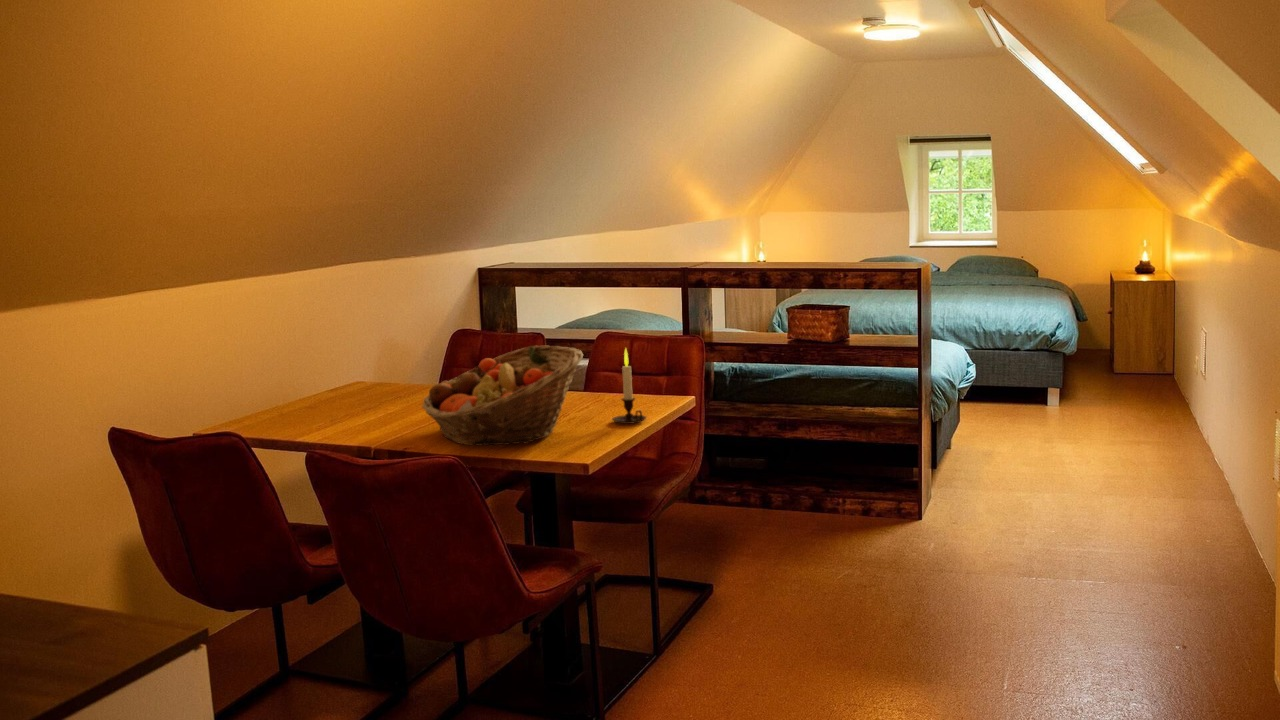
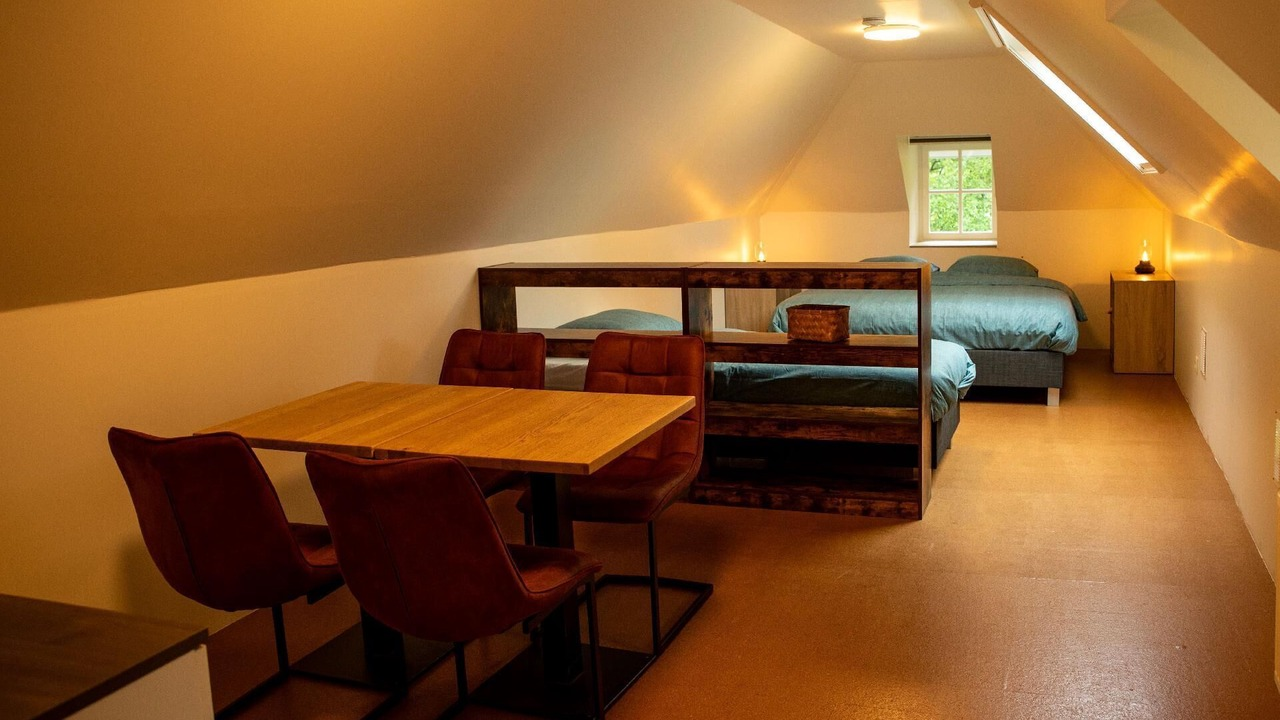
- fruit basket [421,345,584,446]
- candle [611,347,648,425]
